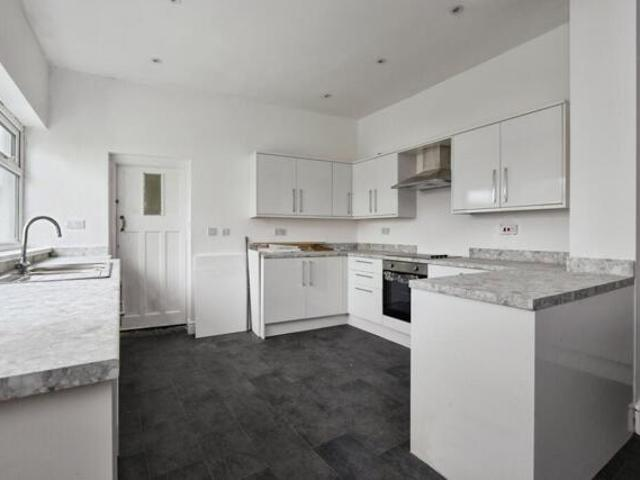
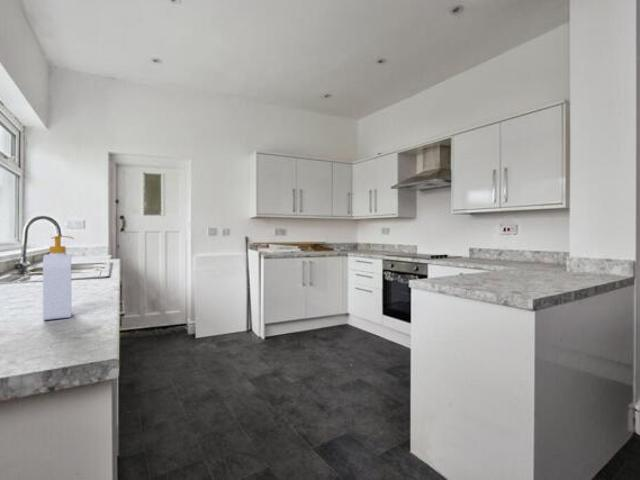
+ soap bottle [42,235,75,321]
